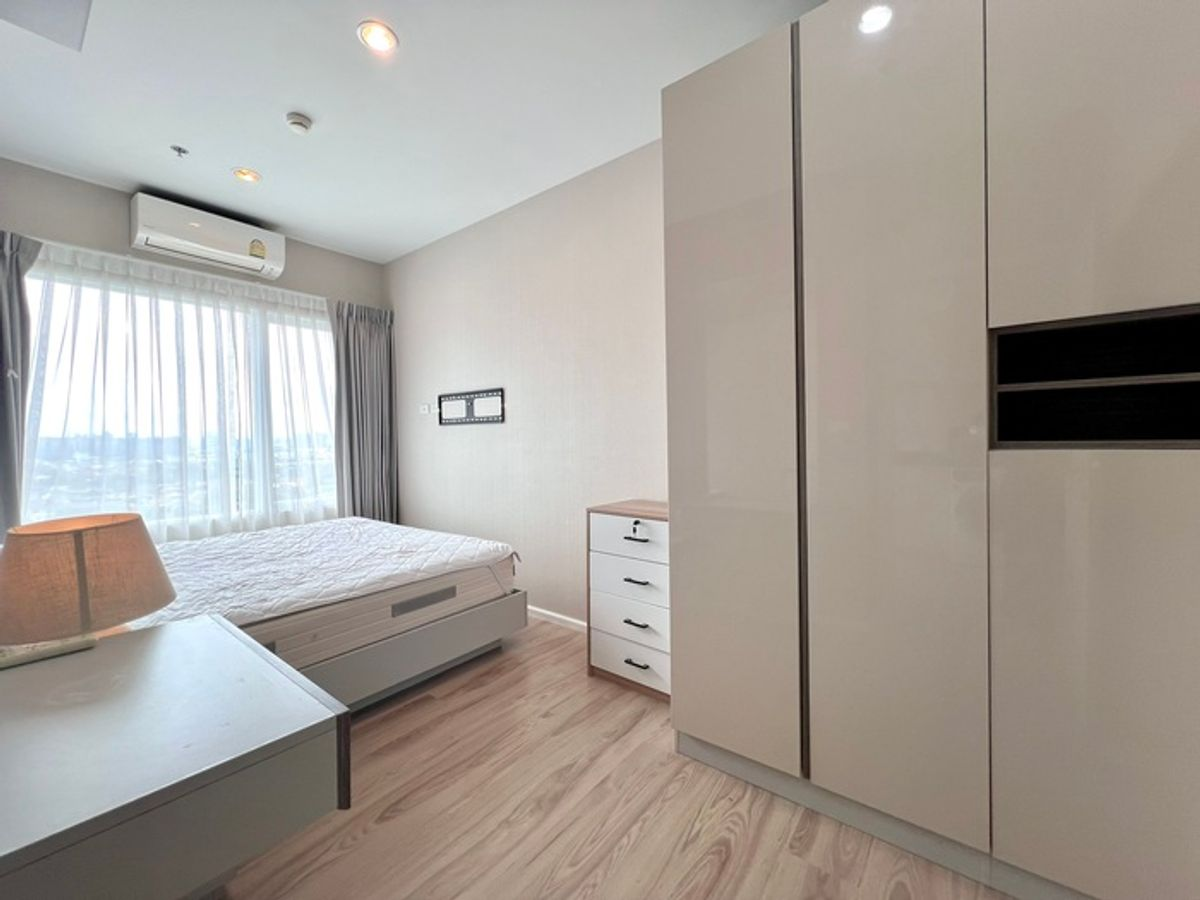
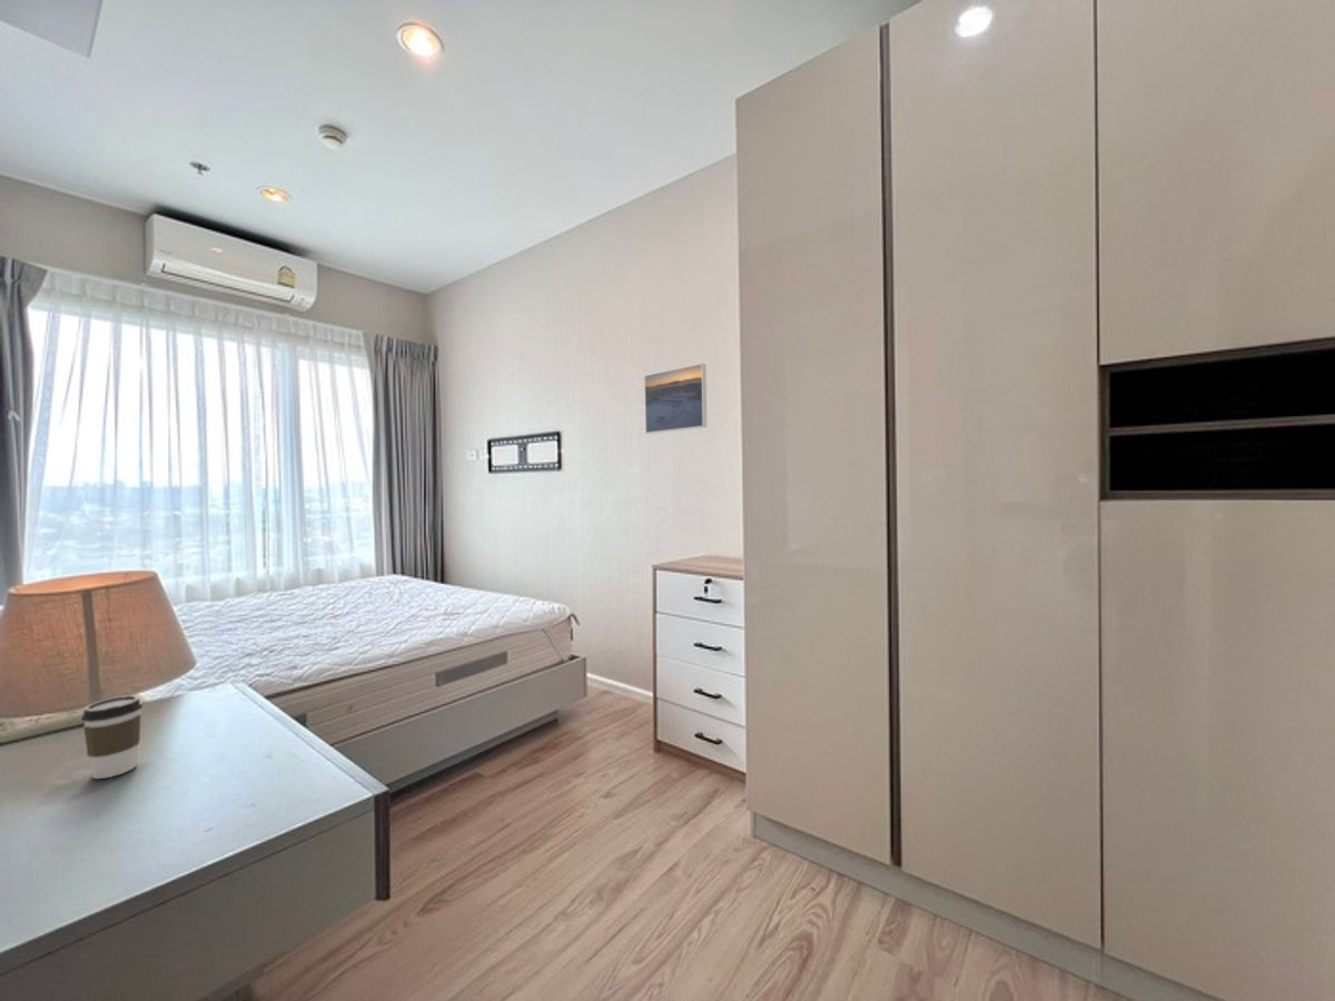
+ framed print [643,363,708,435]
+ coffee cup [80,694,144,780]
